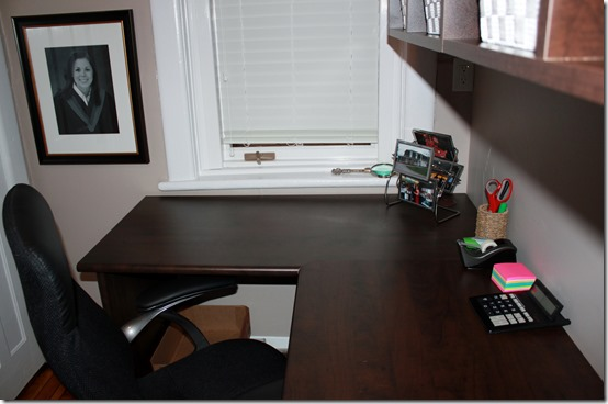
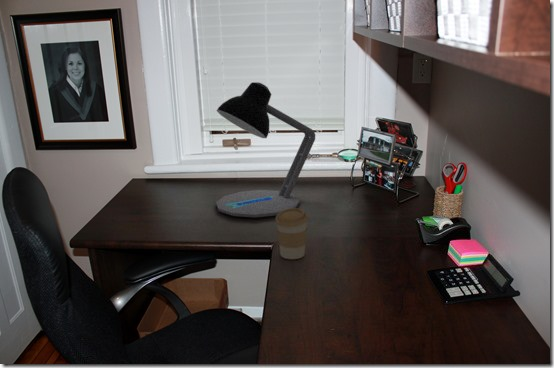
+ desk lamp [215,81,316,218]
+ coffee cup [274,208,309,260]
